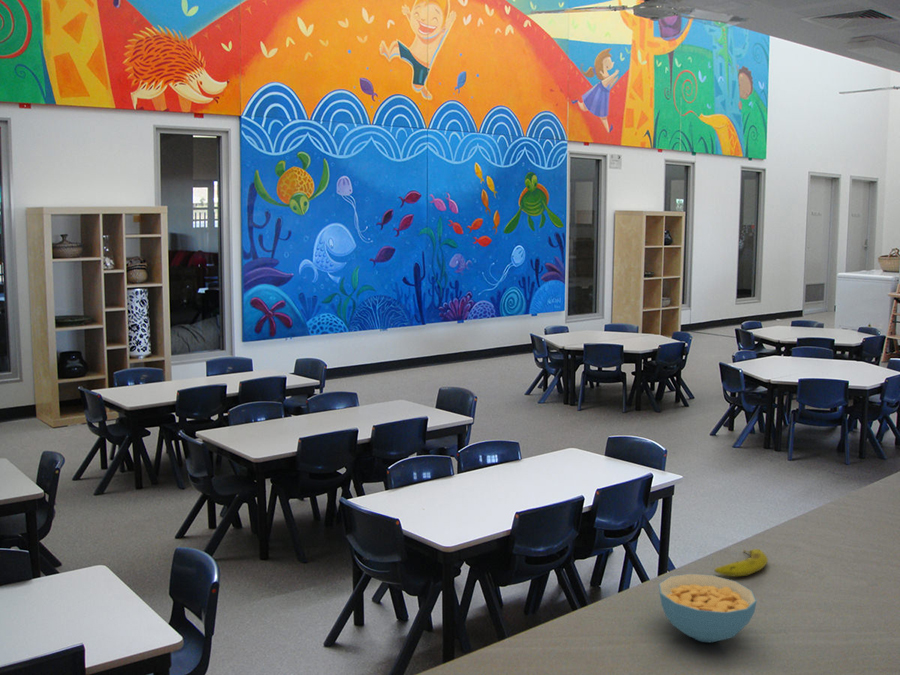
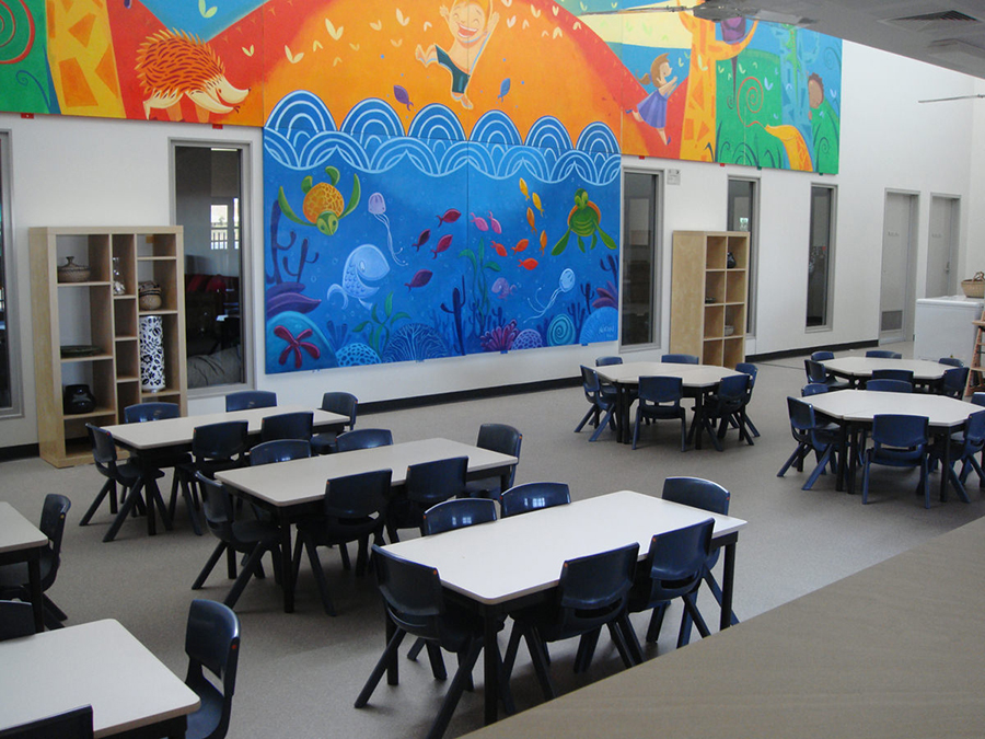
- fruit [714,548,769,577]
- cereal bowl [658,573,758,643]
